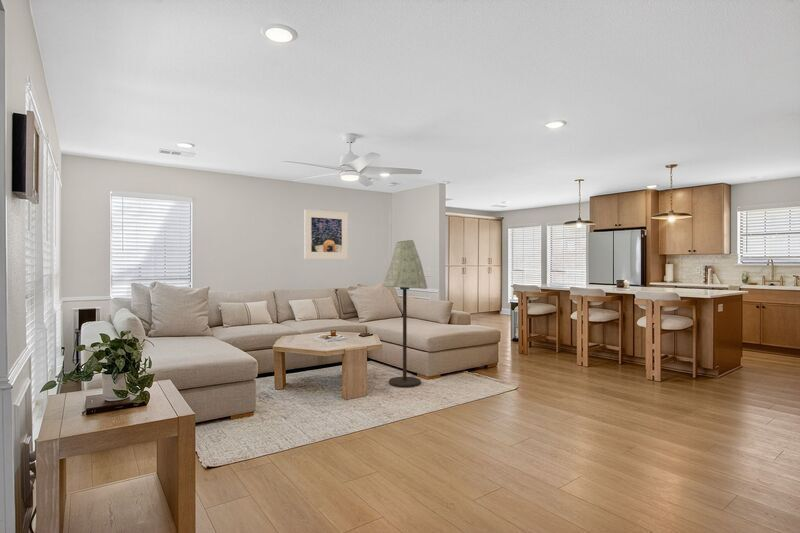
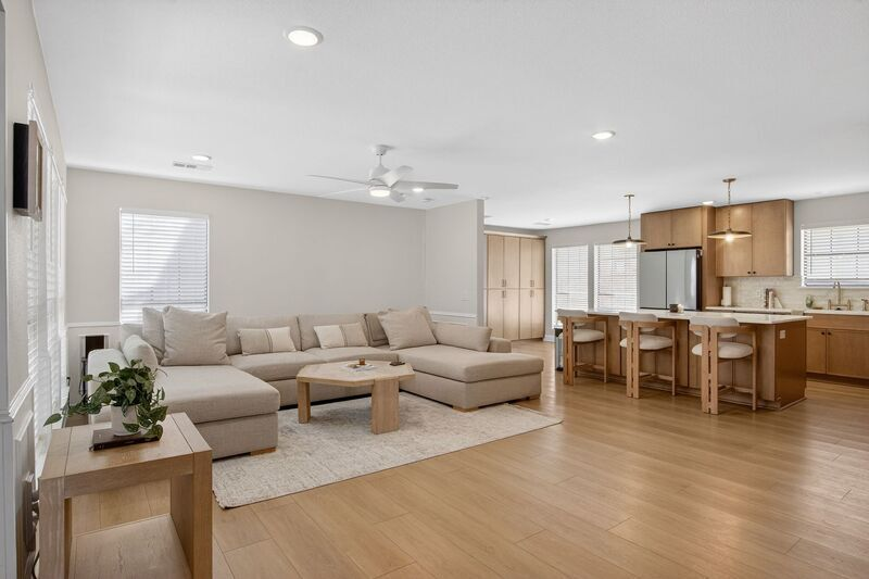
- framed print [303,209,349,260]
- floor lamp [382,239,428,388]
